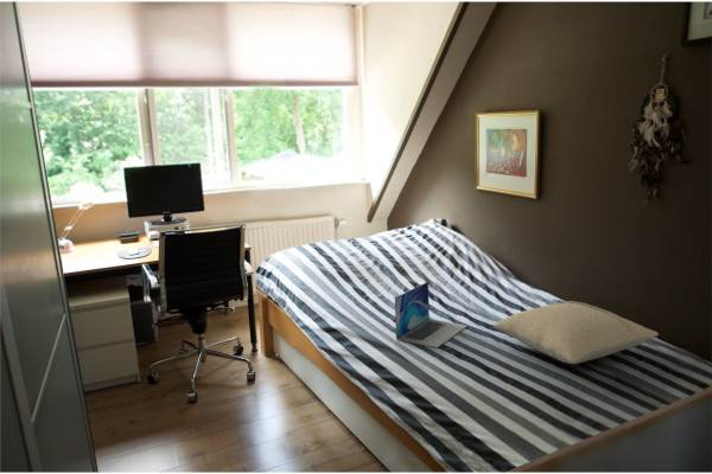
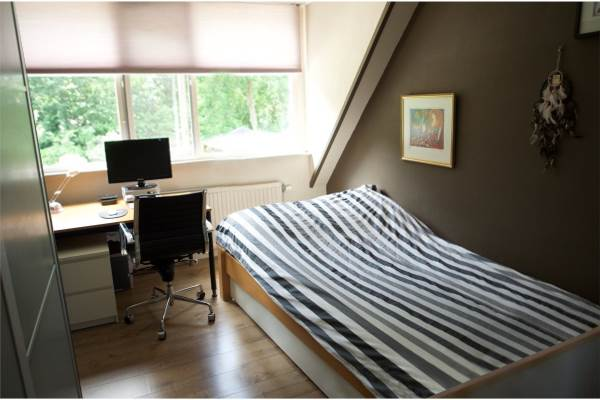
- pillow [492,300,660,365]
- laptop [394,281,469,348]
